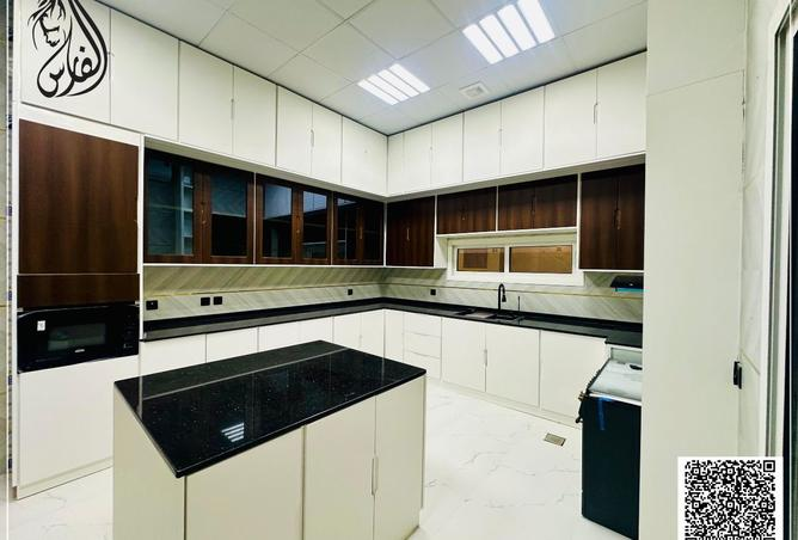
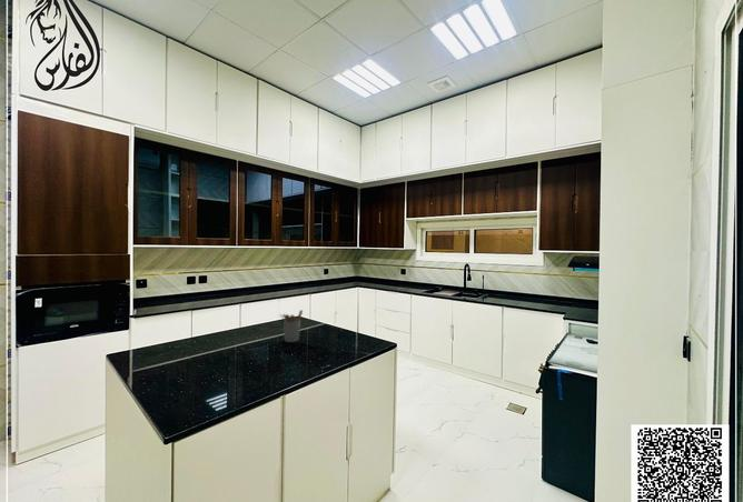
+ utensil holder [279,309,304,343]
